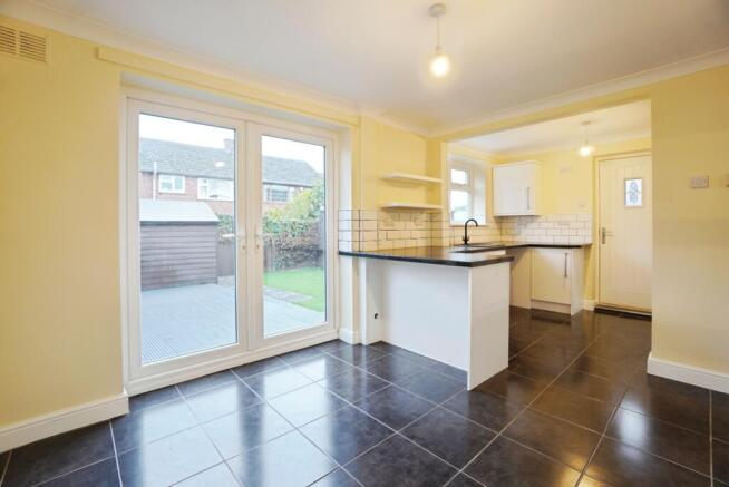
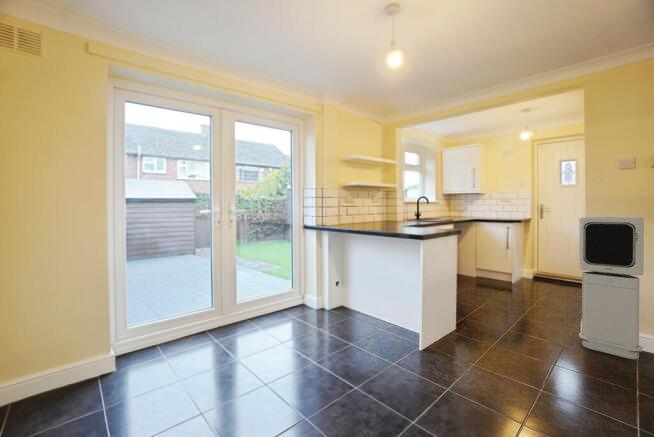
+ air purifier [578,216,645,360]
